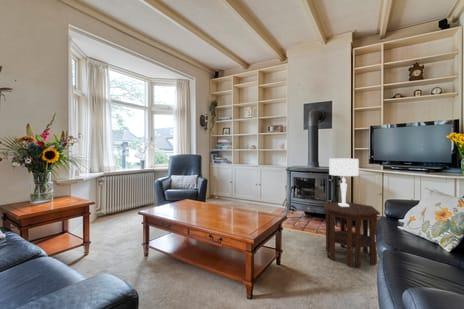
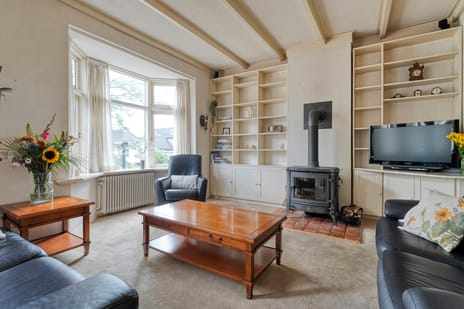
- table lamp [328,158,360,207]
- side table [323,201,381,269]
